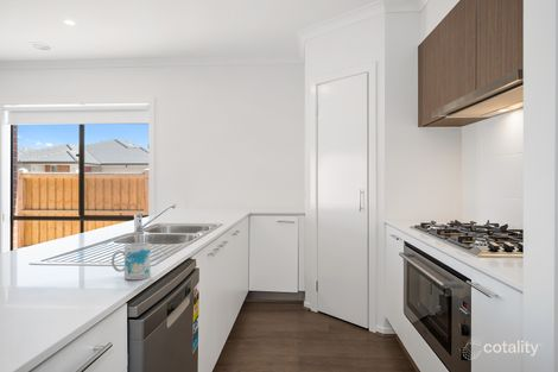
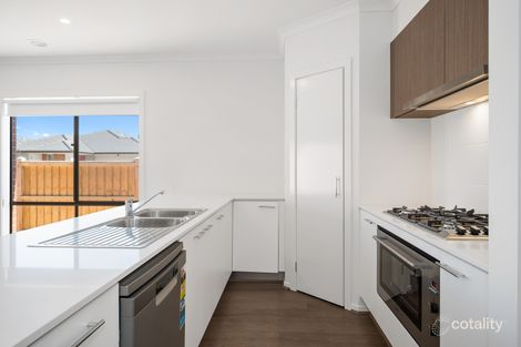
- mug [110,241,152,280]
